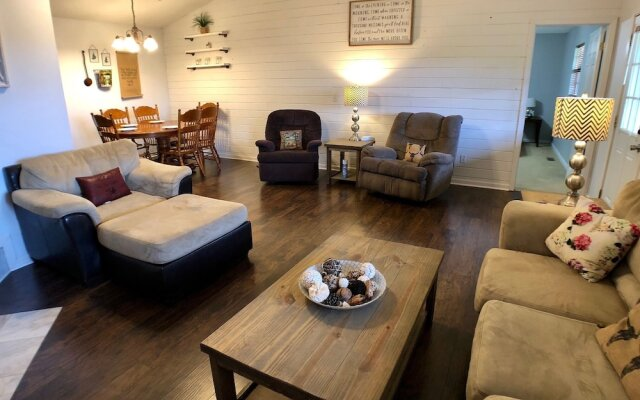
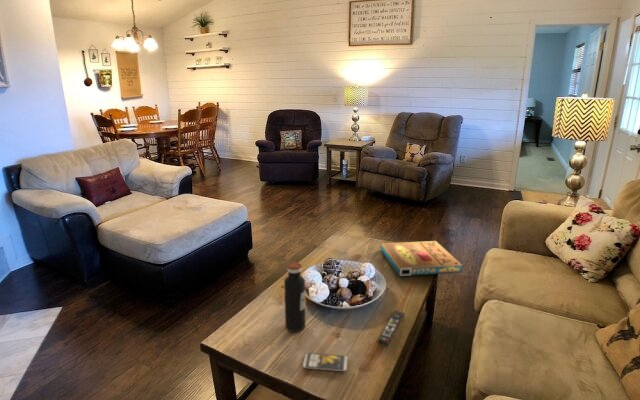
+ remote control [376,310,405,347]
+ water bottle [283,262,306,333]
+ smartphone [302,352,349,372]
+ pizza box [380,240,463,277]
